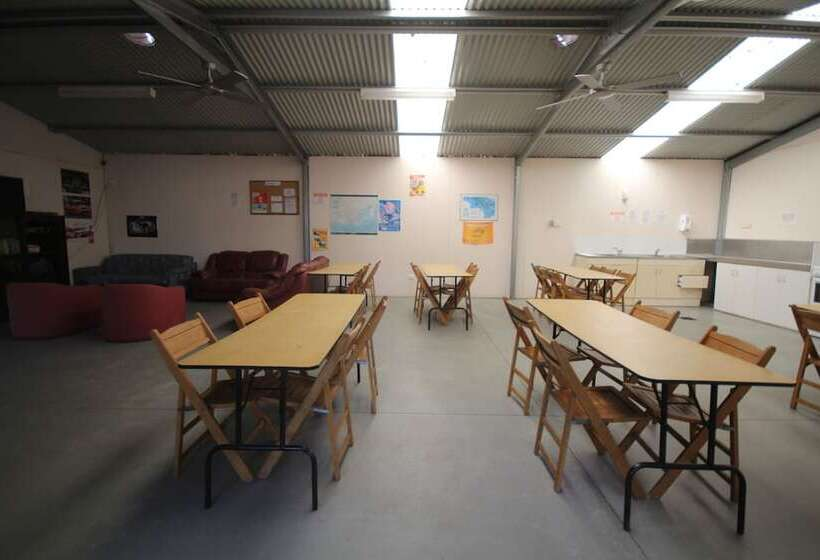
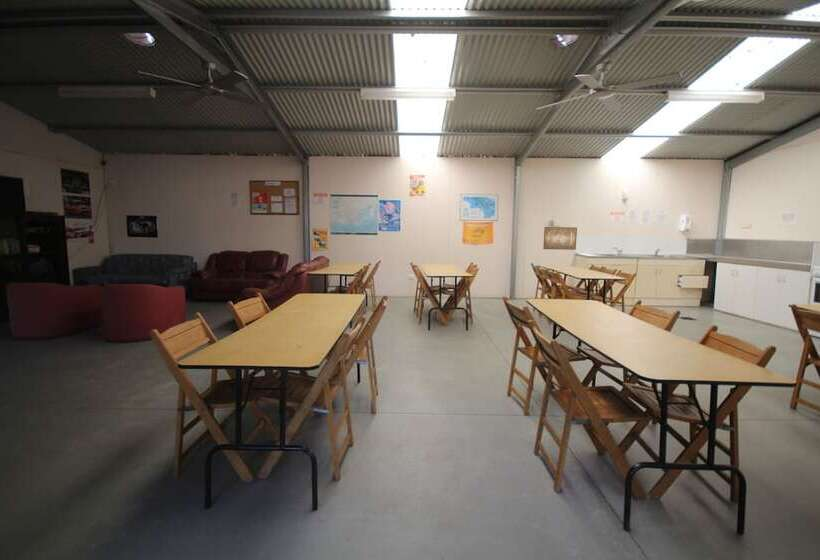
+ wall art [542,226,578,251]
